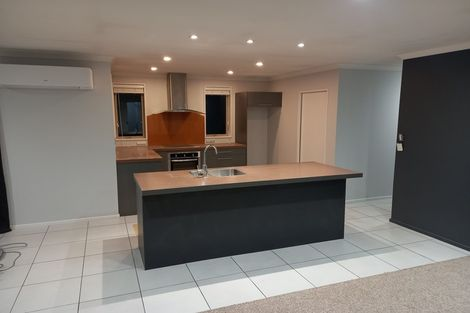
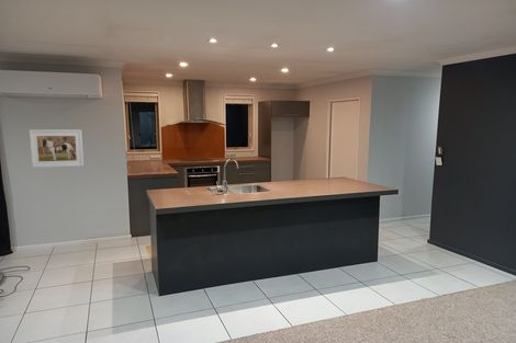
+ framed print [29,128,85,169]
